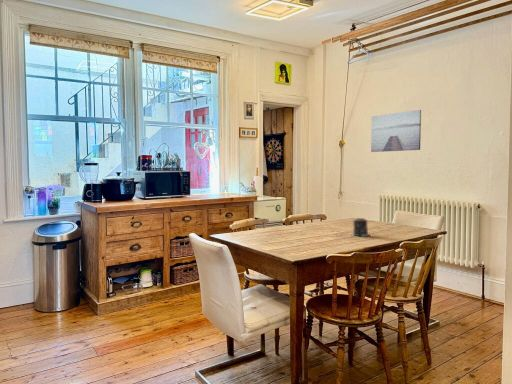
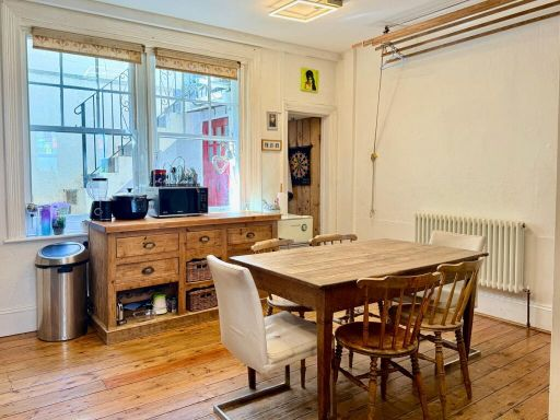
- wall art [370,109,422,153]
- candle [352,217,370,237]
